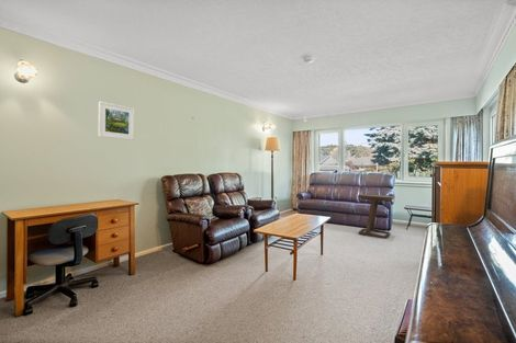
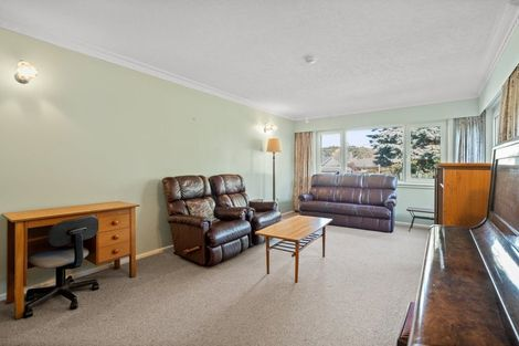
- side table [357,193,396,242]
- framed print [98,100,135,141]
